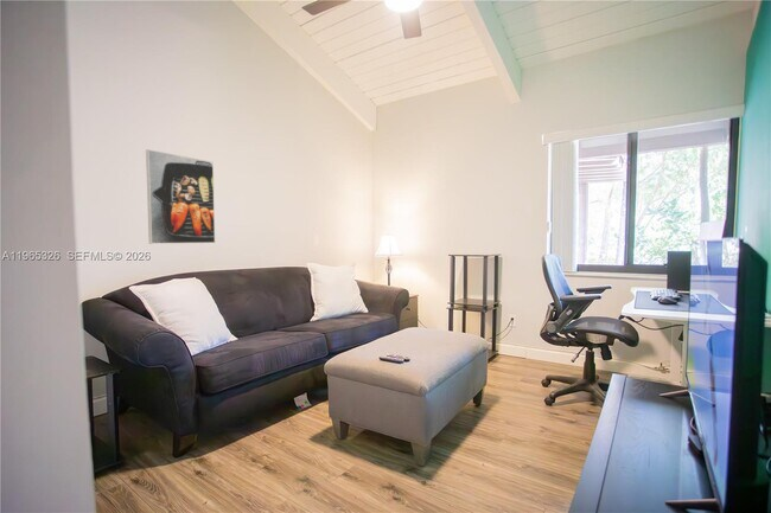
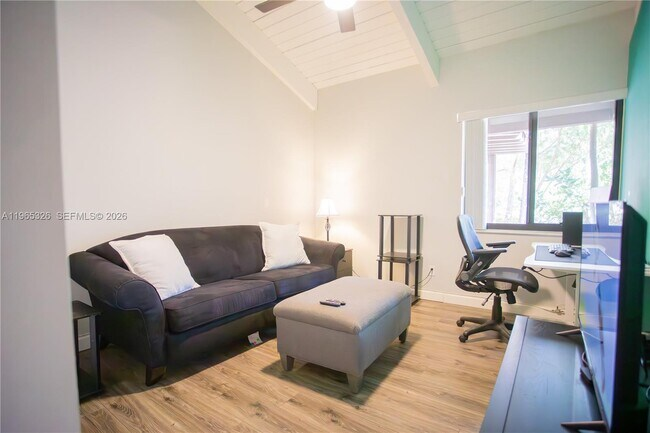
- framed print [145,148,216,245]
